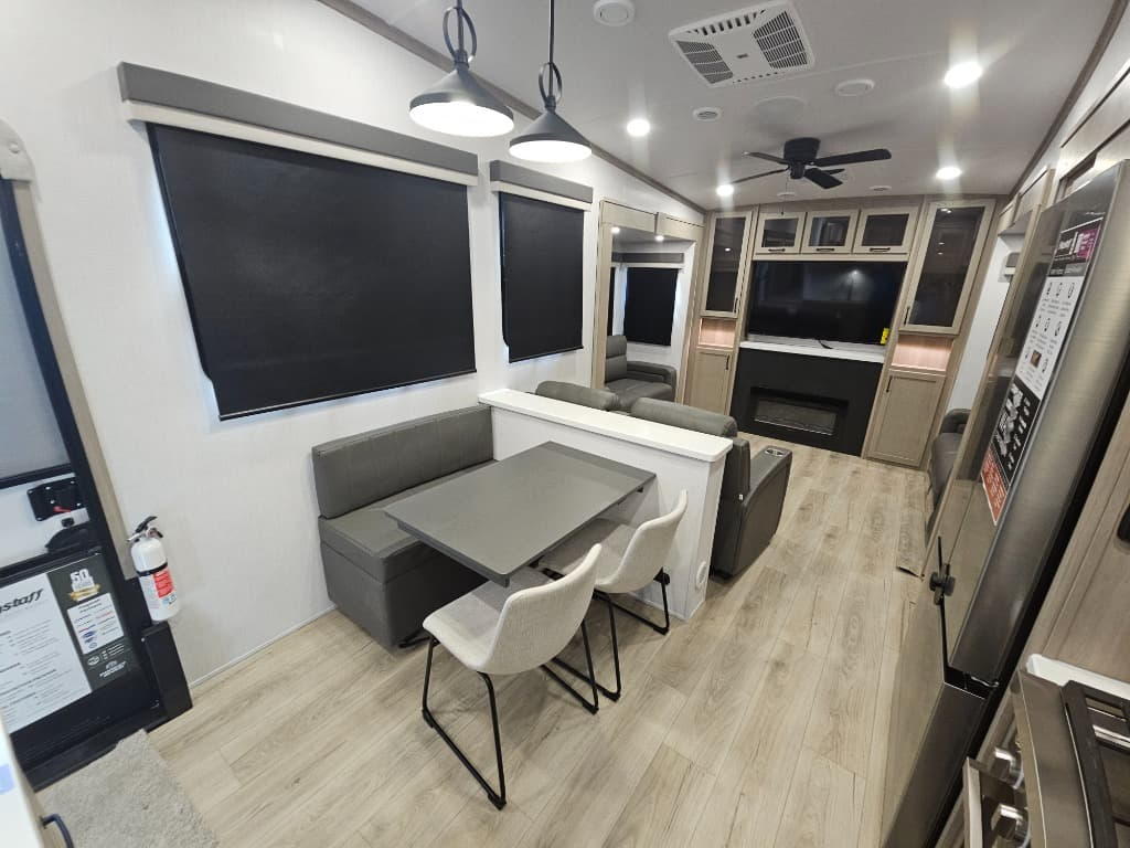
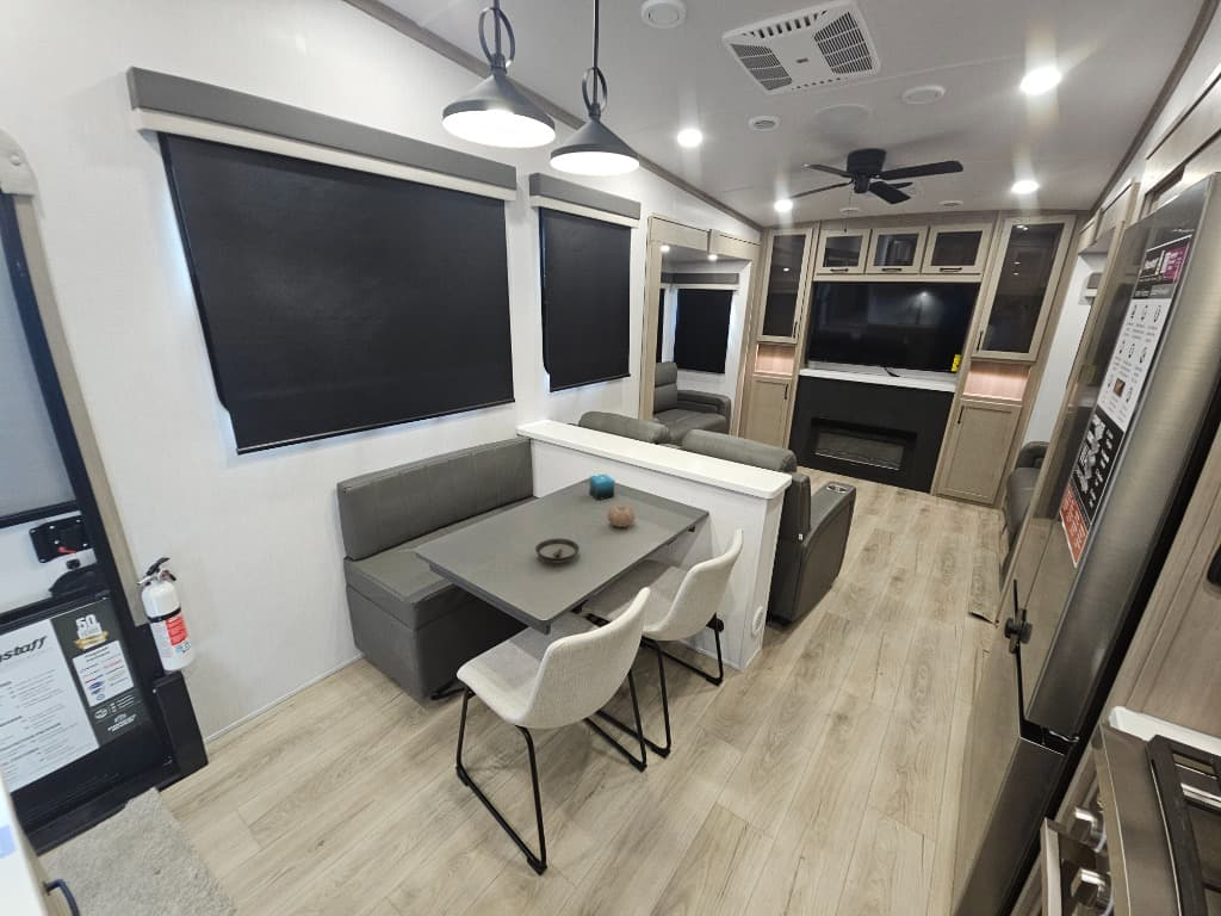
+ candle [588,474,616,501]
+ saucer [534,538,581,564]
+ fruit [606,503,636,528]
